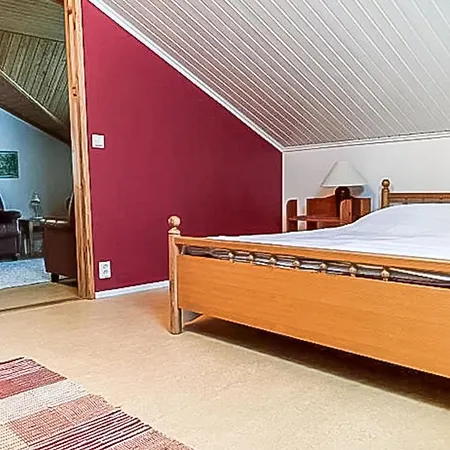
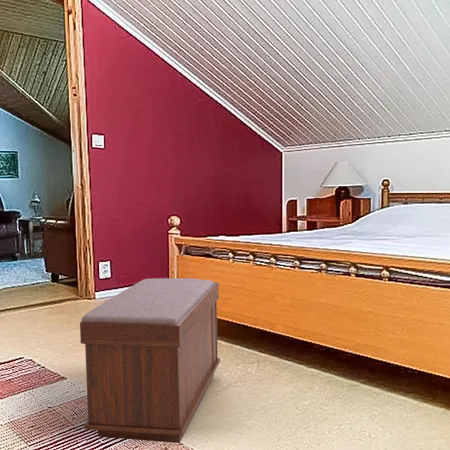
+ bench [79,277,221,444]
